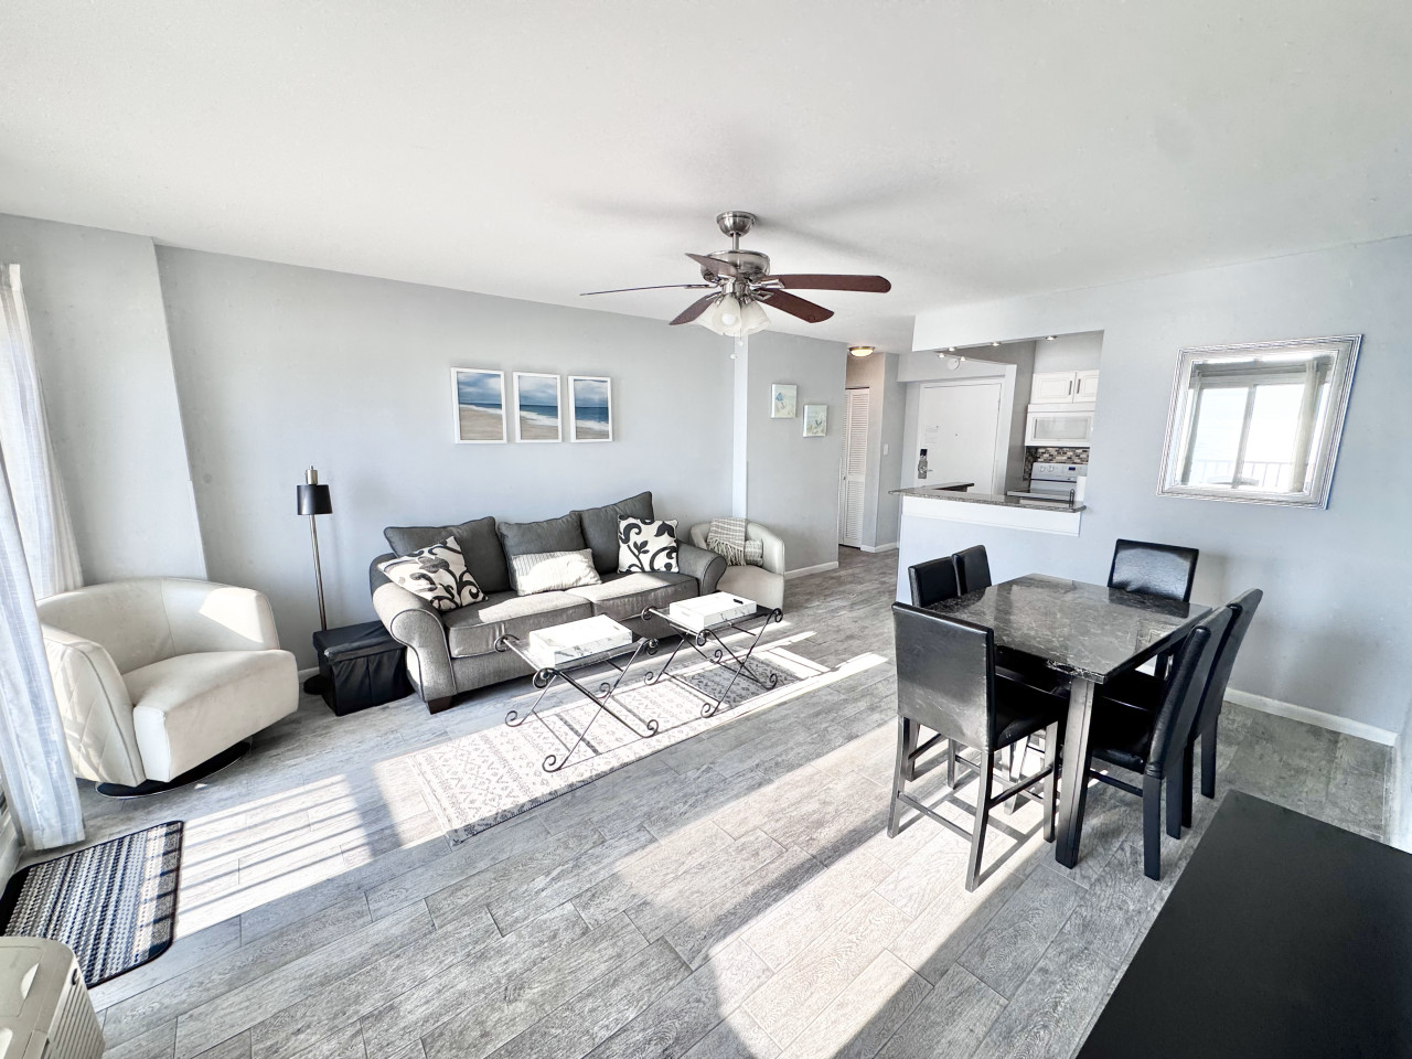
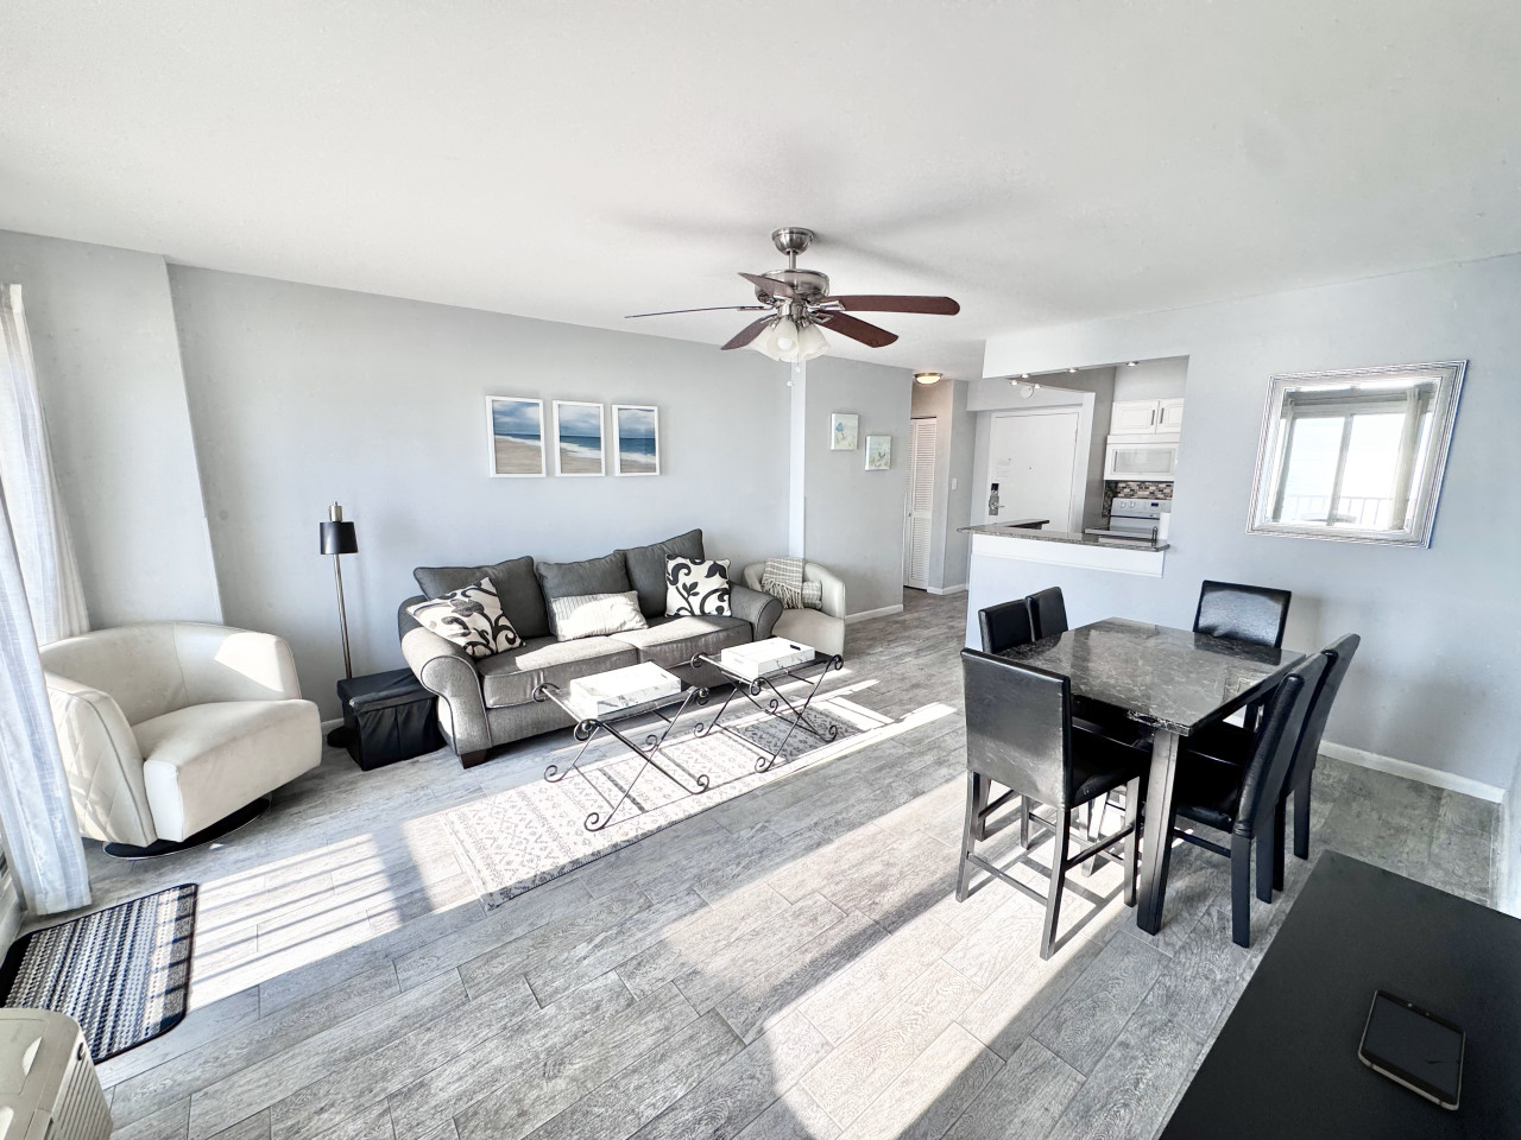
+ smartphone [1357,989,1466,1111]
